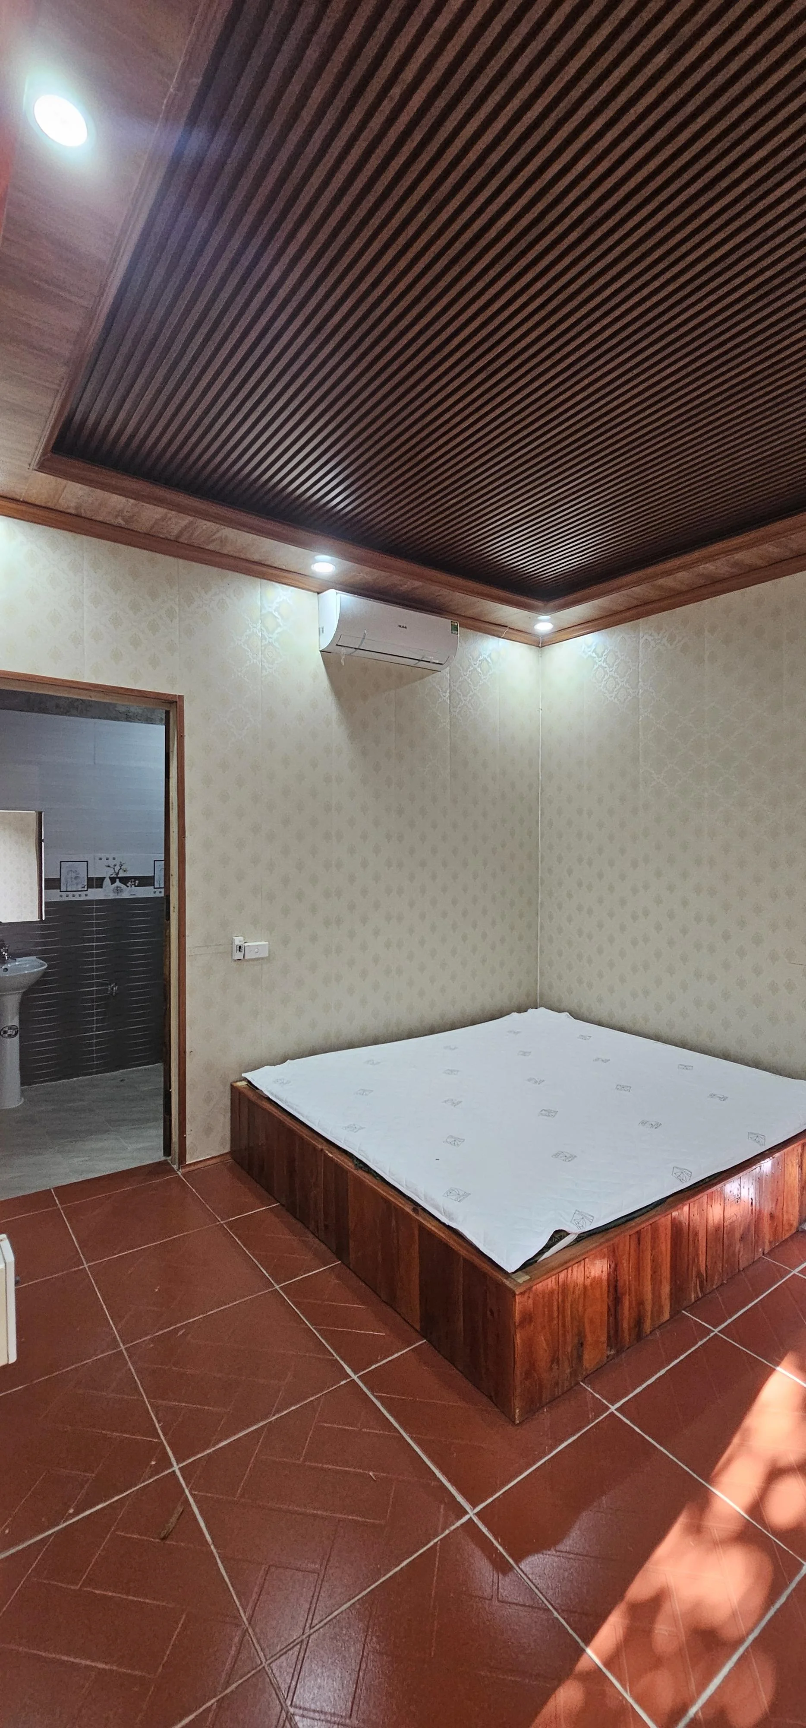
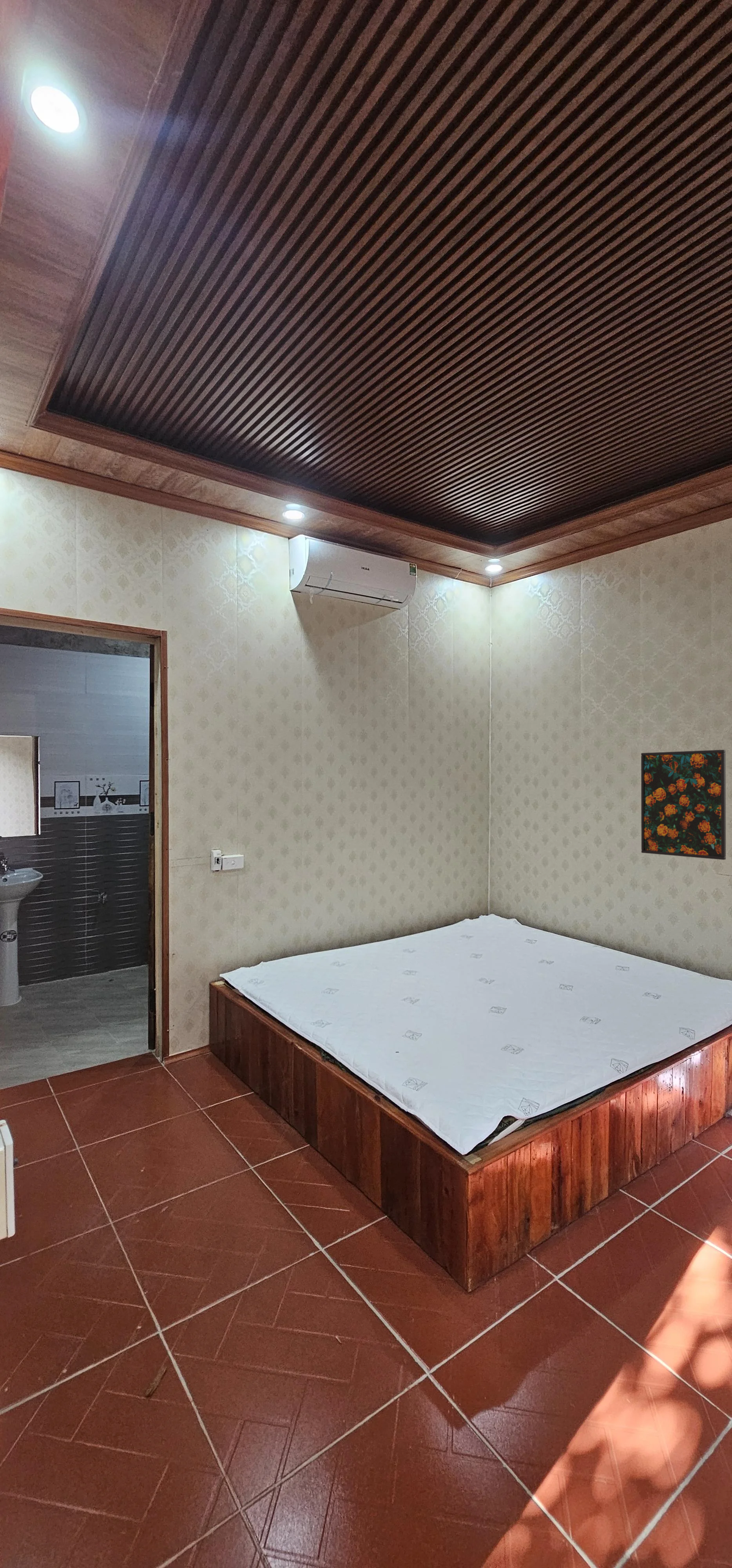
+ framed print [641,750,726,860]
